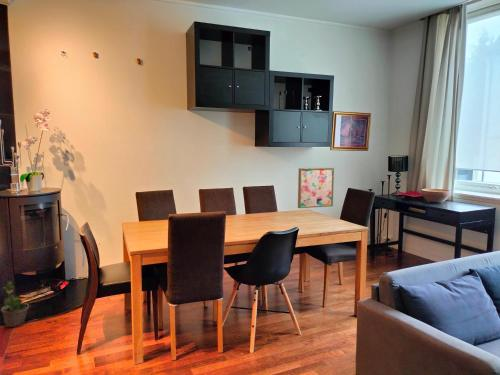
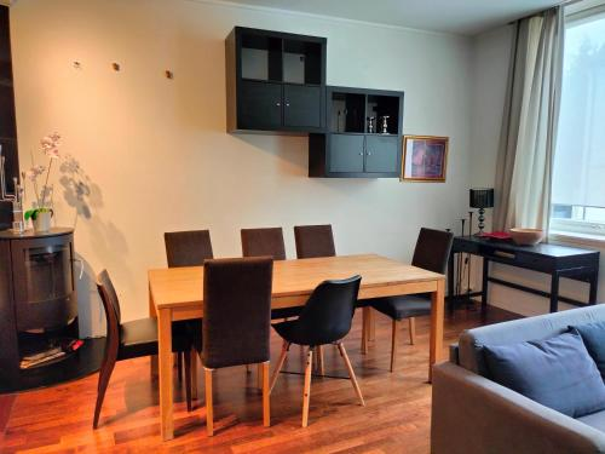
- potted plant [0,277,30,328]
- wall art [297,167,335,209]
